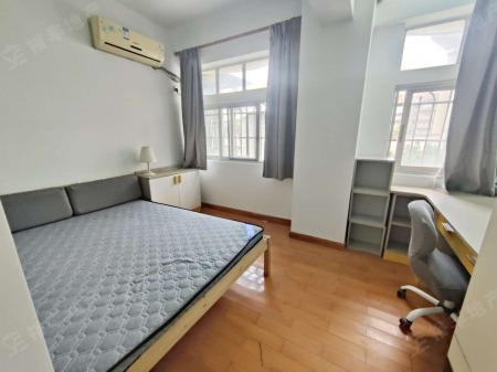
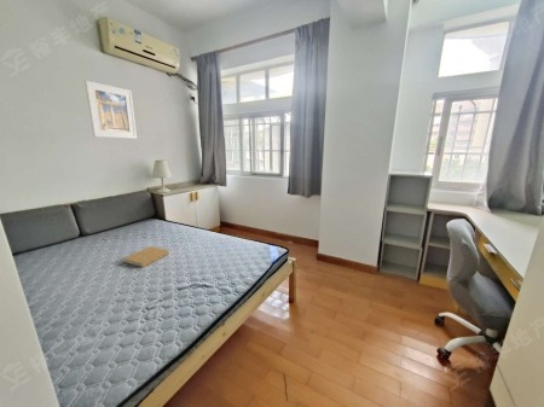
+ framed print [83,80,138,140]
+ book [122,245,169,268]
